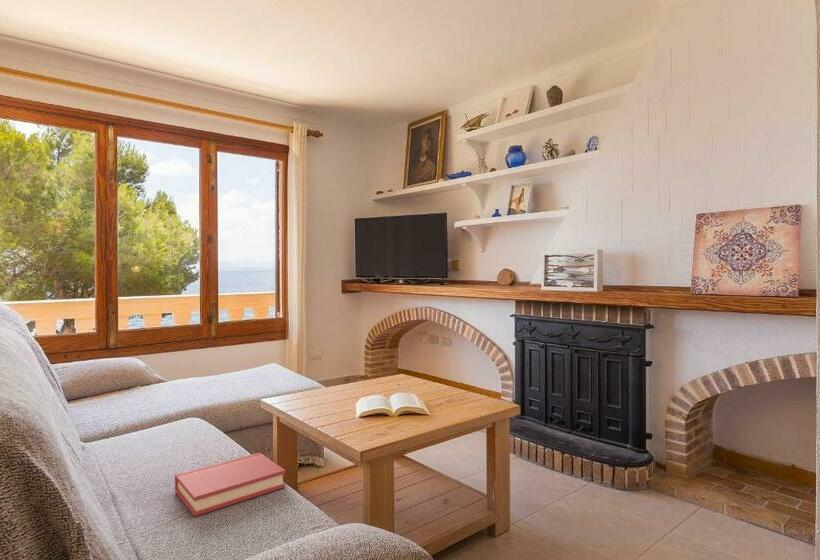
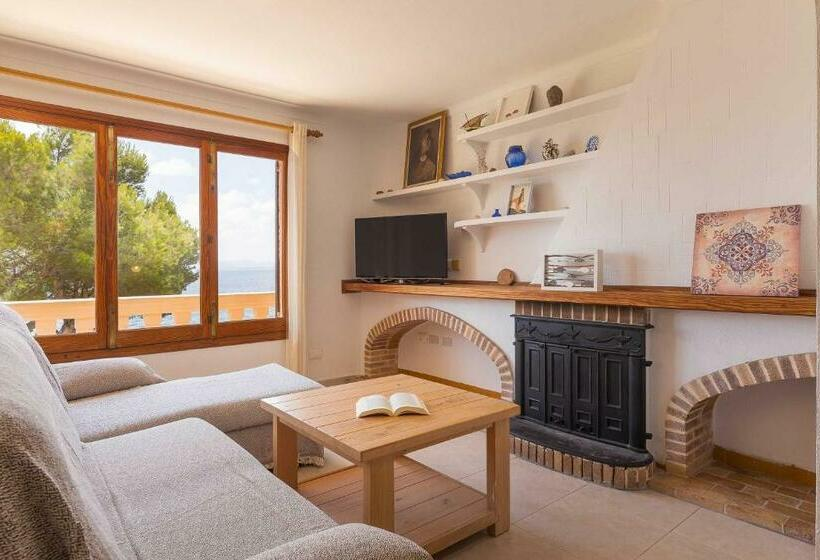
- hardback book [174,451,286,518]
